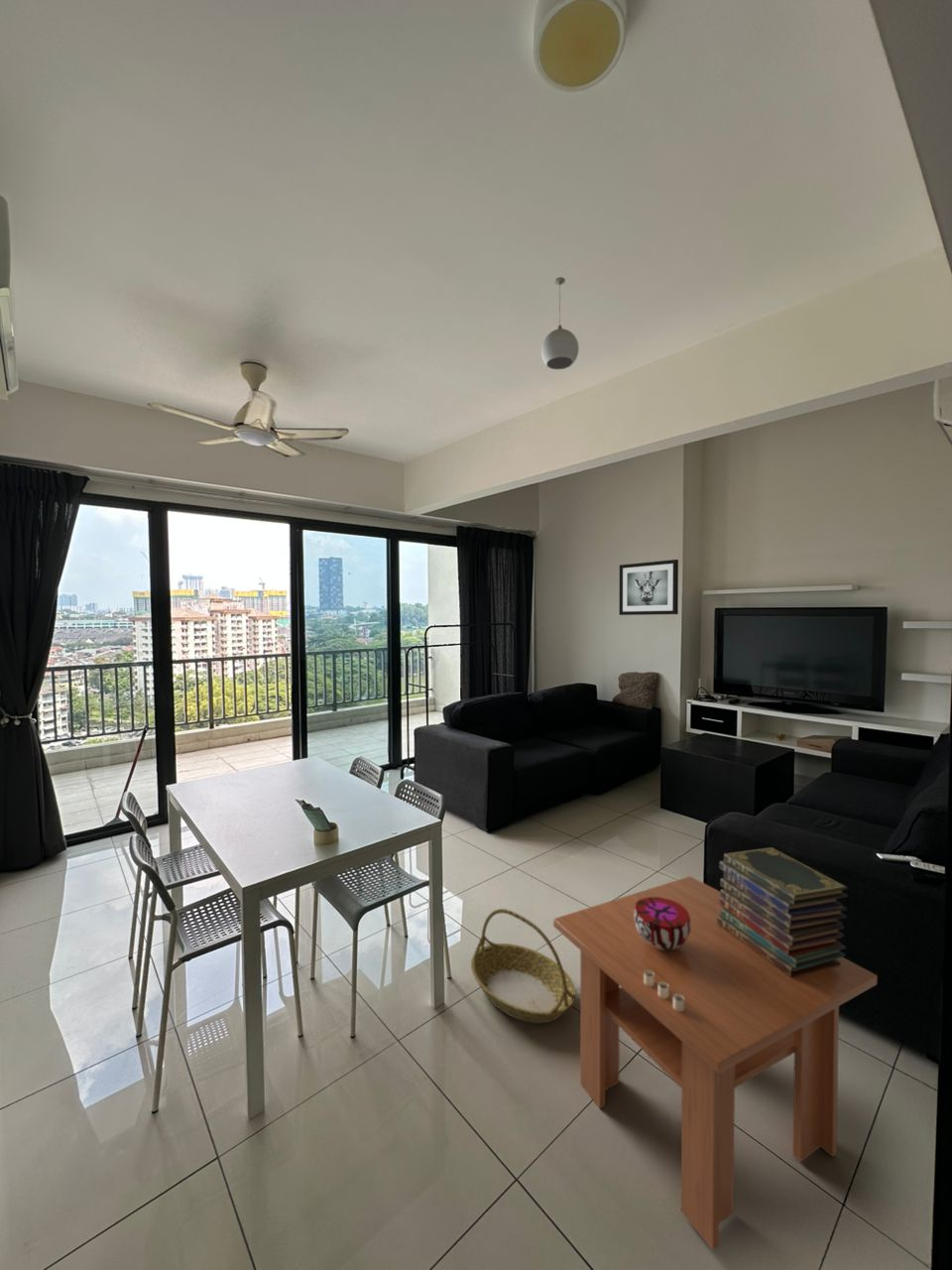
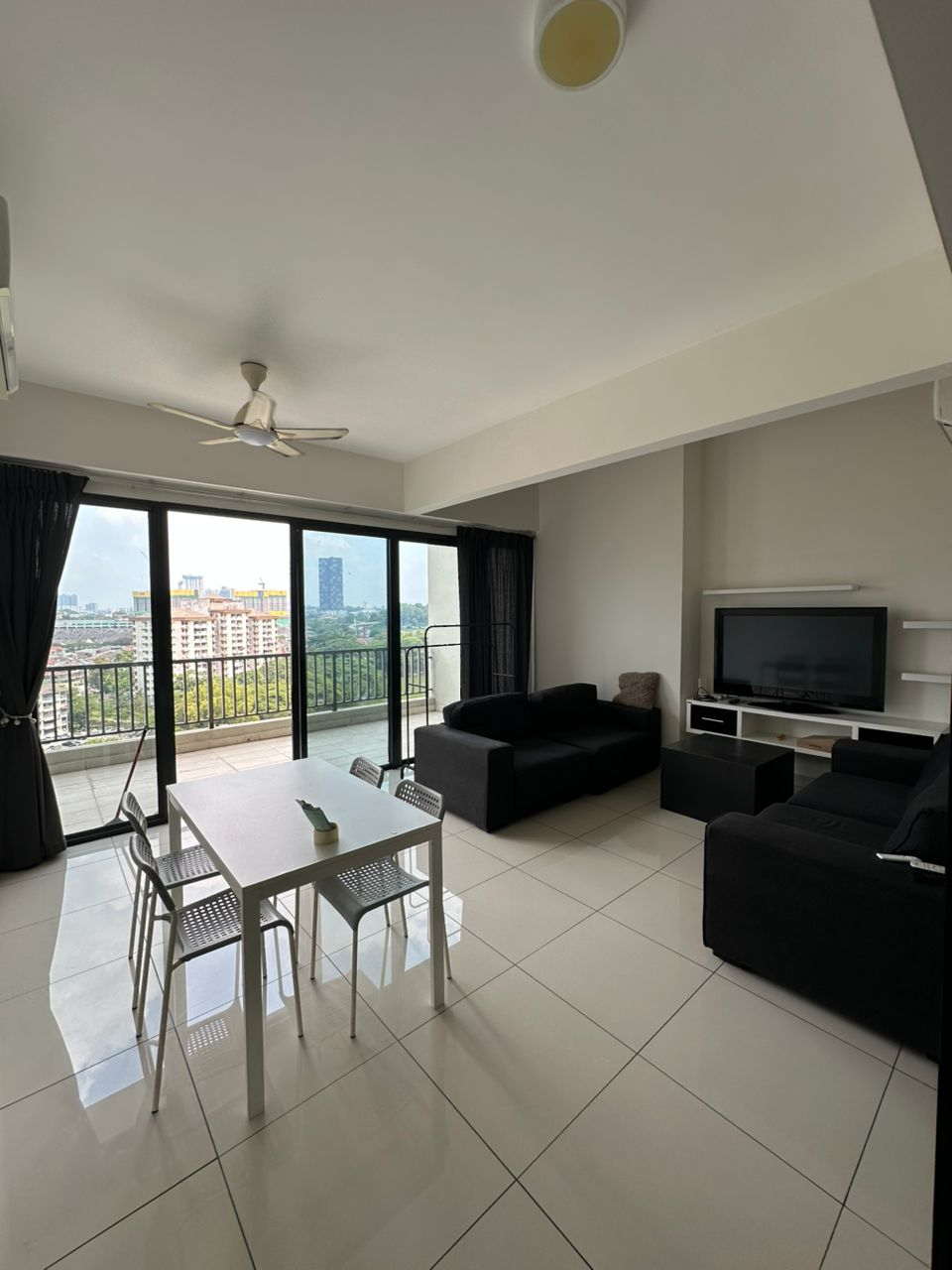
- wall art [618,559,679,616]
- basket [470,908,576,1024]
- pendant light [540,276,580,370]
- decorative bowl [634,897,690,951]
- candle [645,970,684,1011]
- coffee table [552,875,878,1251]
- book stack [717,846,849,977]
